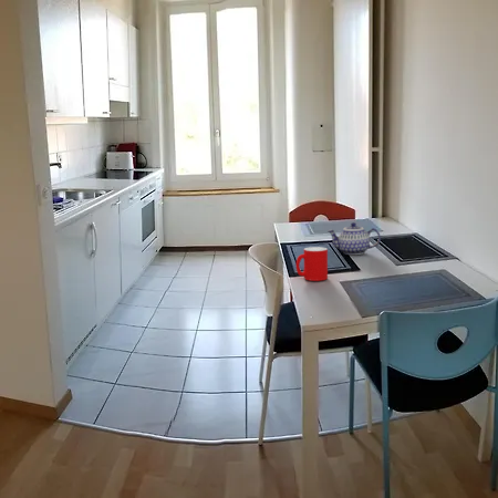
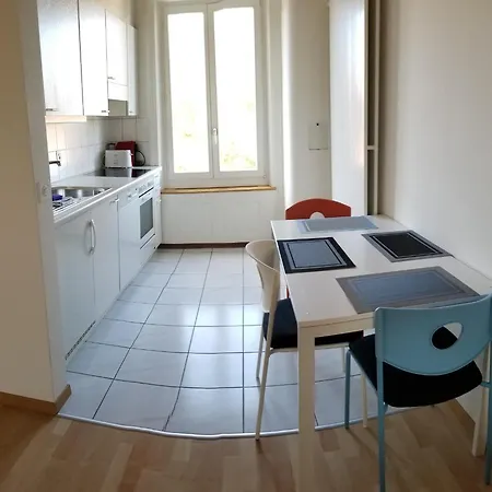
- teapot [328,221,382,256]
- cup [295,246,329,282]
